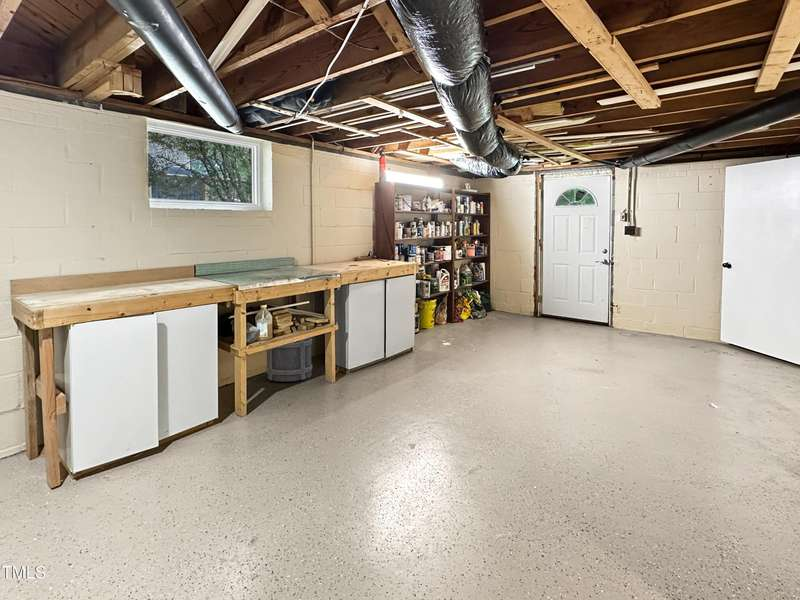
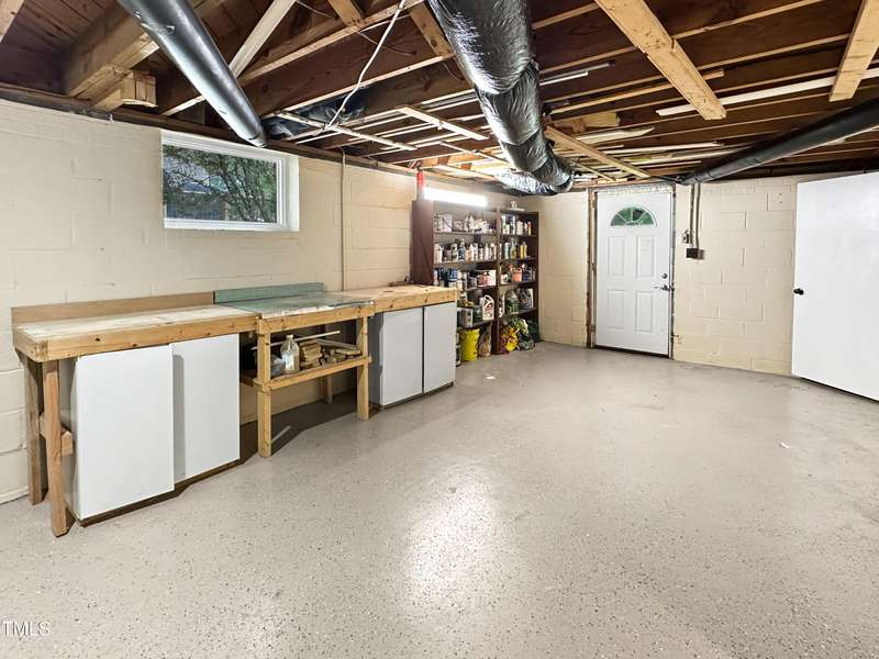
- bucket [265,336,313,382]
